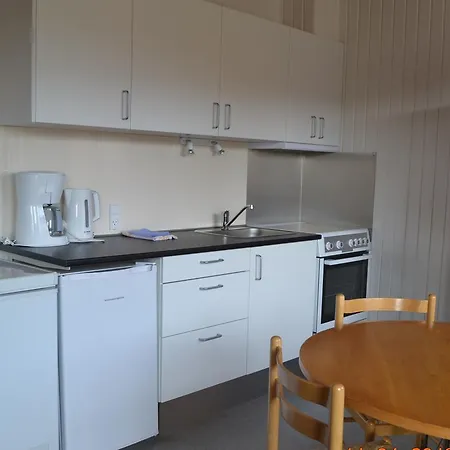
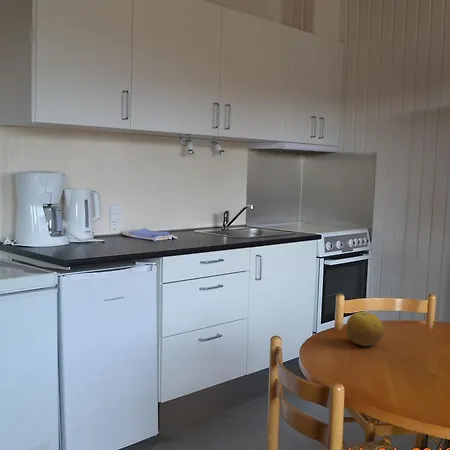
+ fruit [345,311,384,347]
